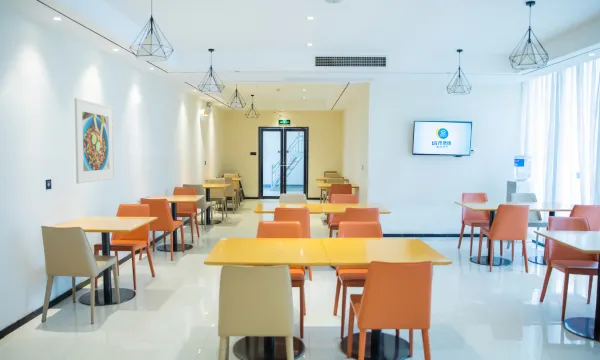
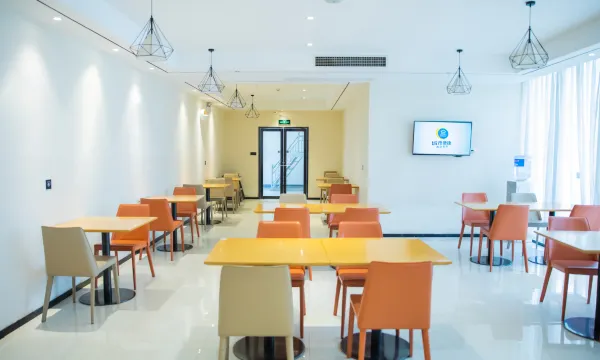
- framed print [74,97,115,184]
